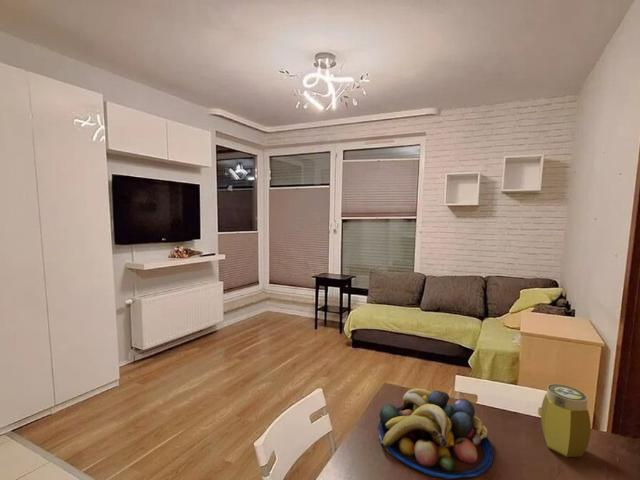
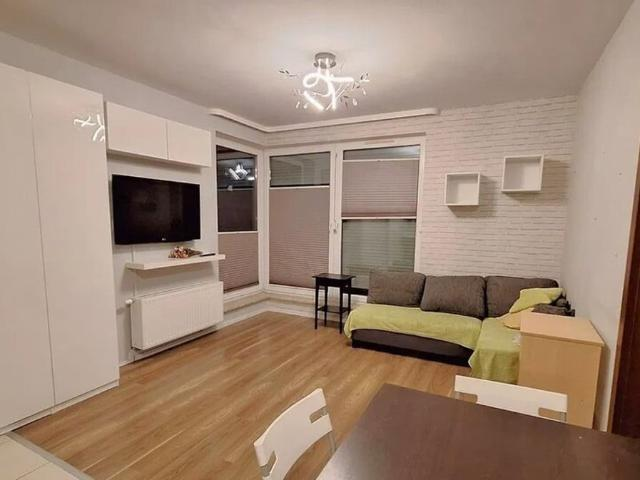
- fruit bowl [377,388,495,480]
- jar [540,383,592,458]
